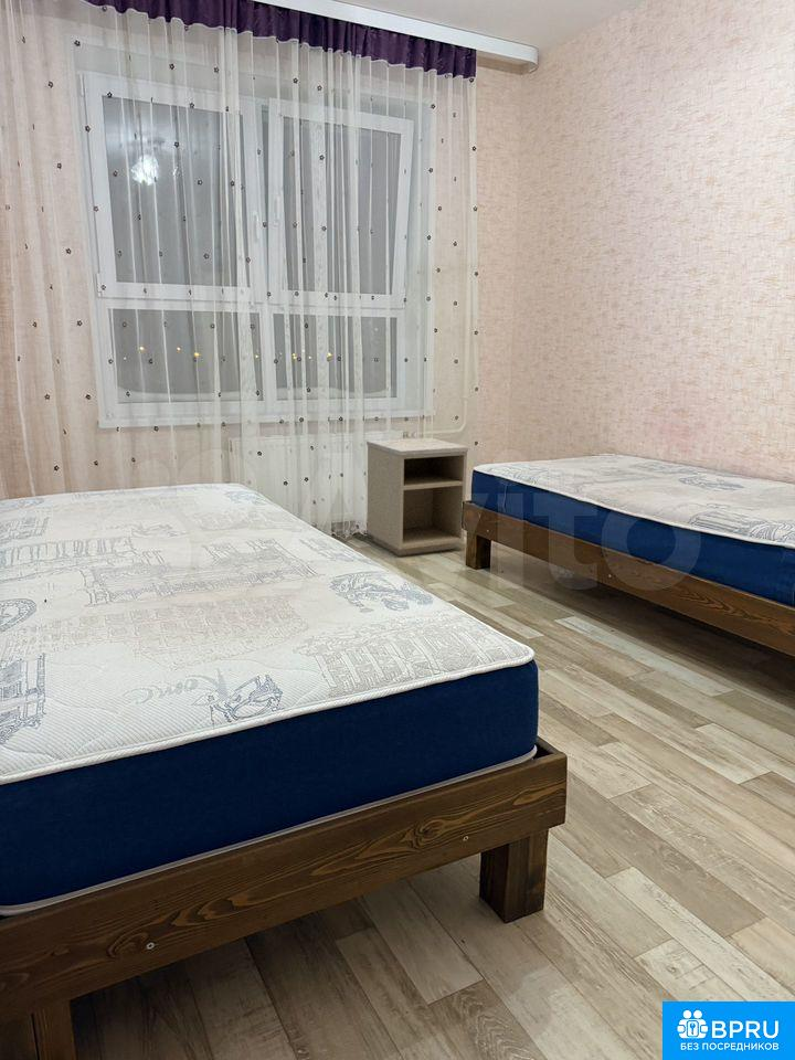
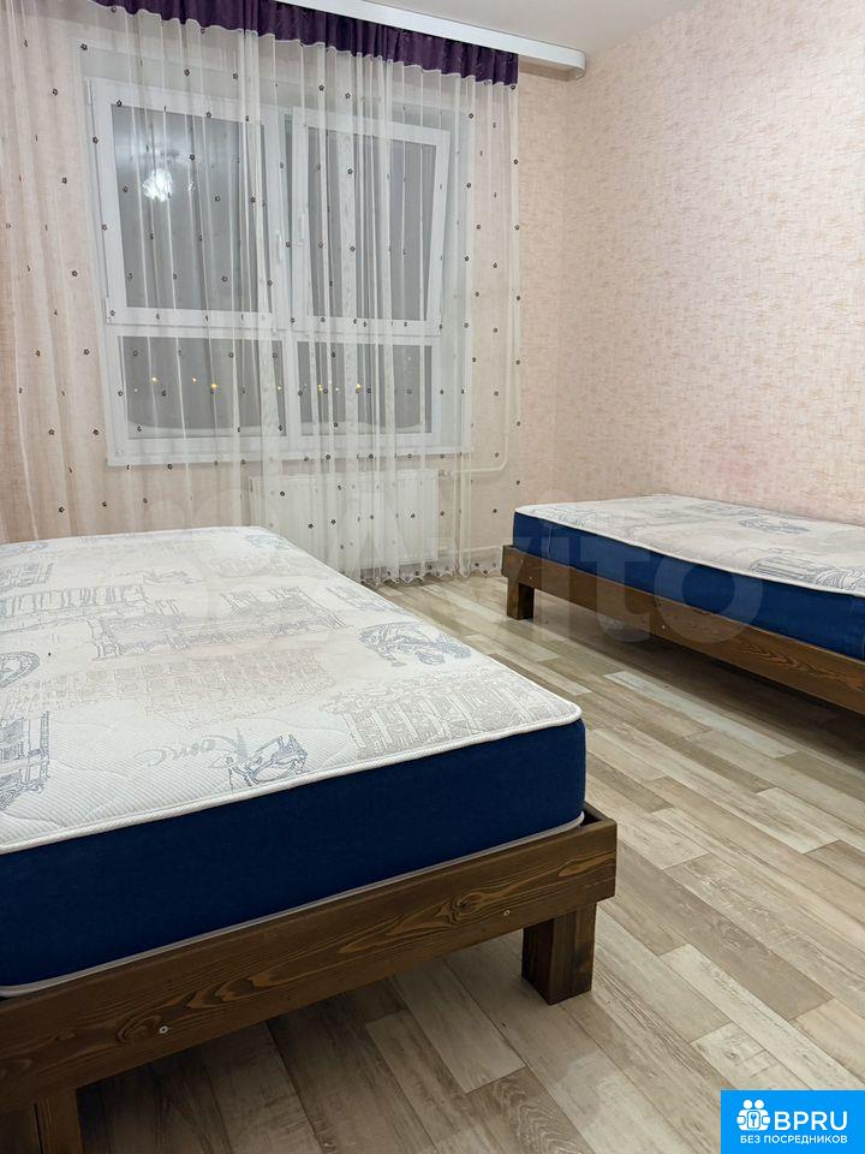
- nightstand [365,437,469,556]
